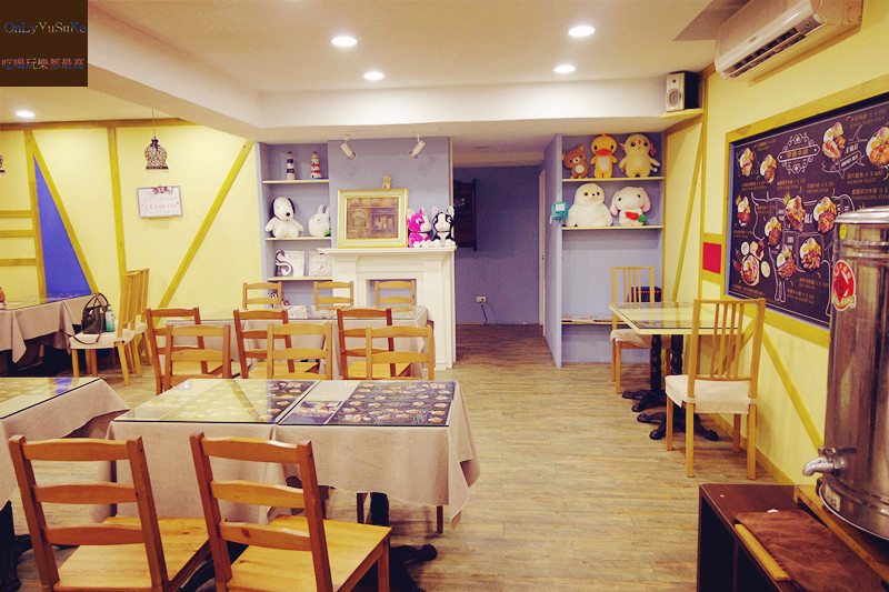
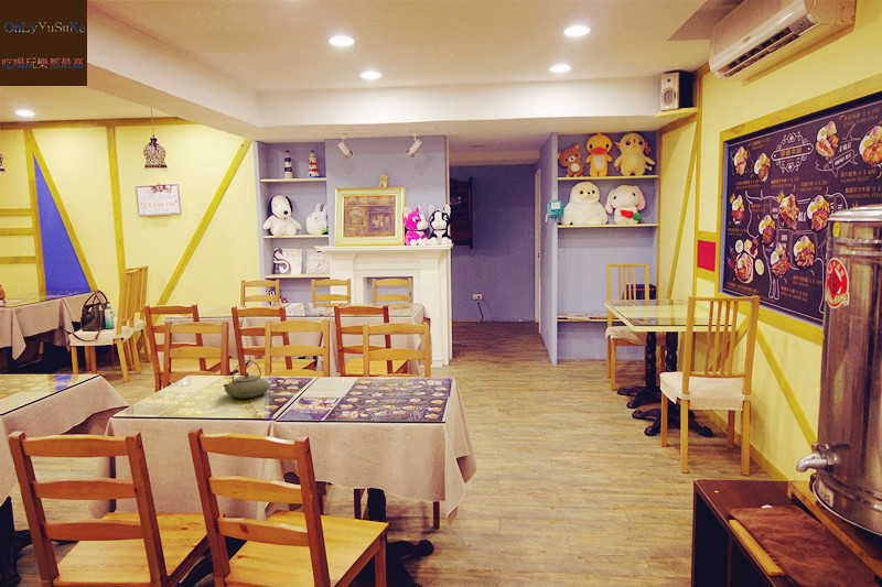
+ teapot [222,359,271,399]
